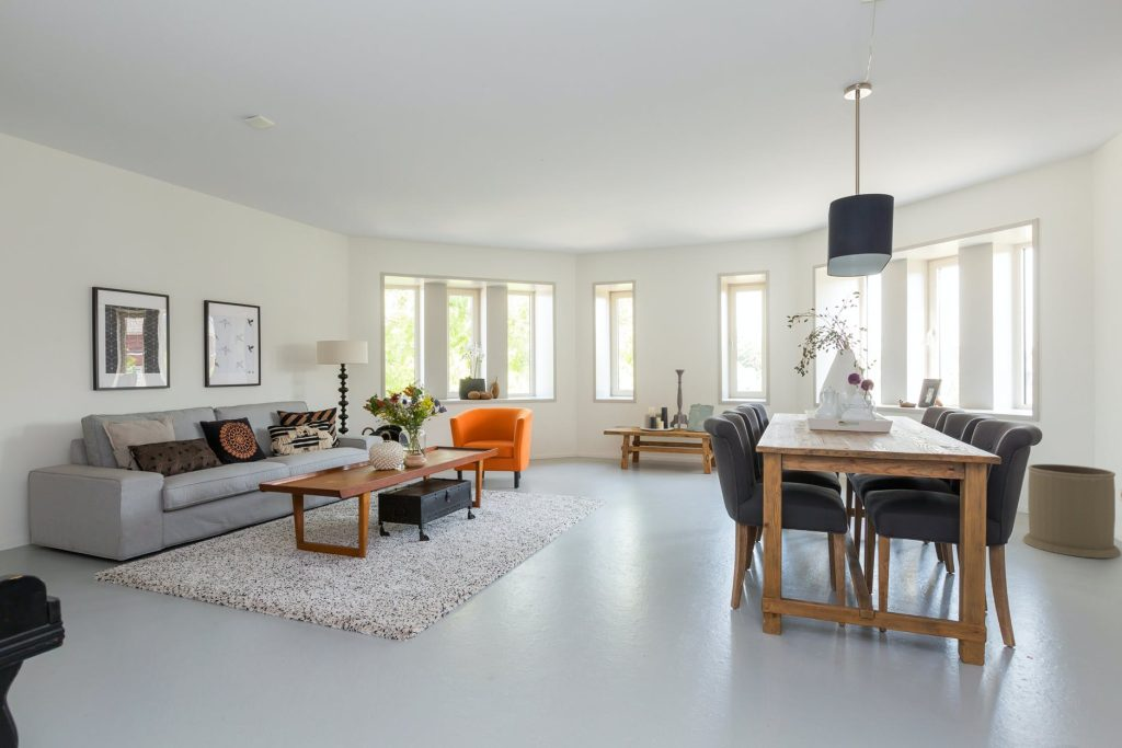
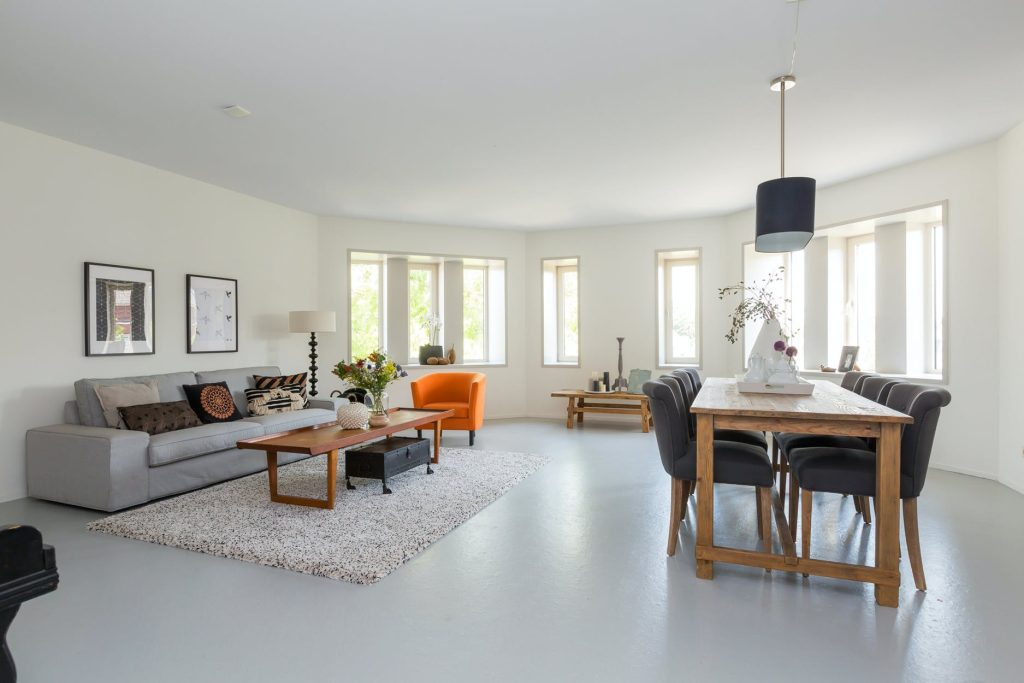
- trash can [1022,463,1122,560]
